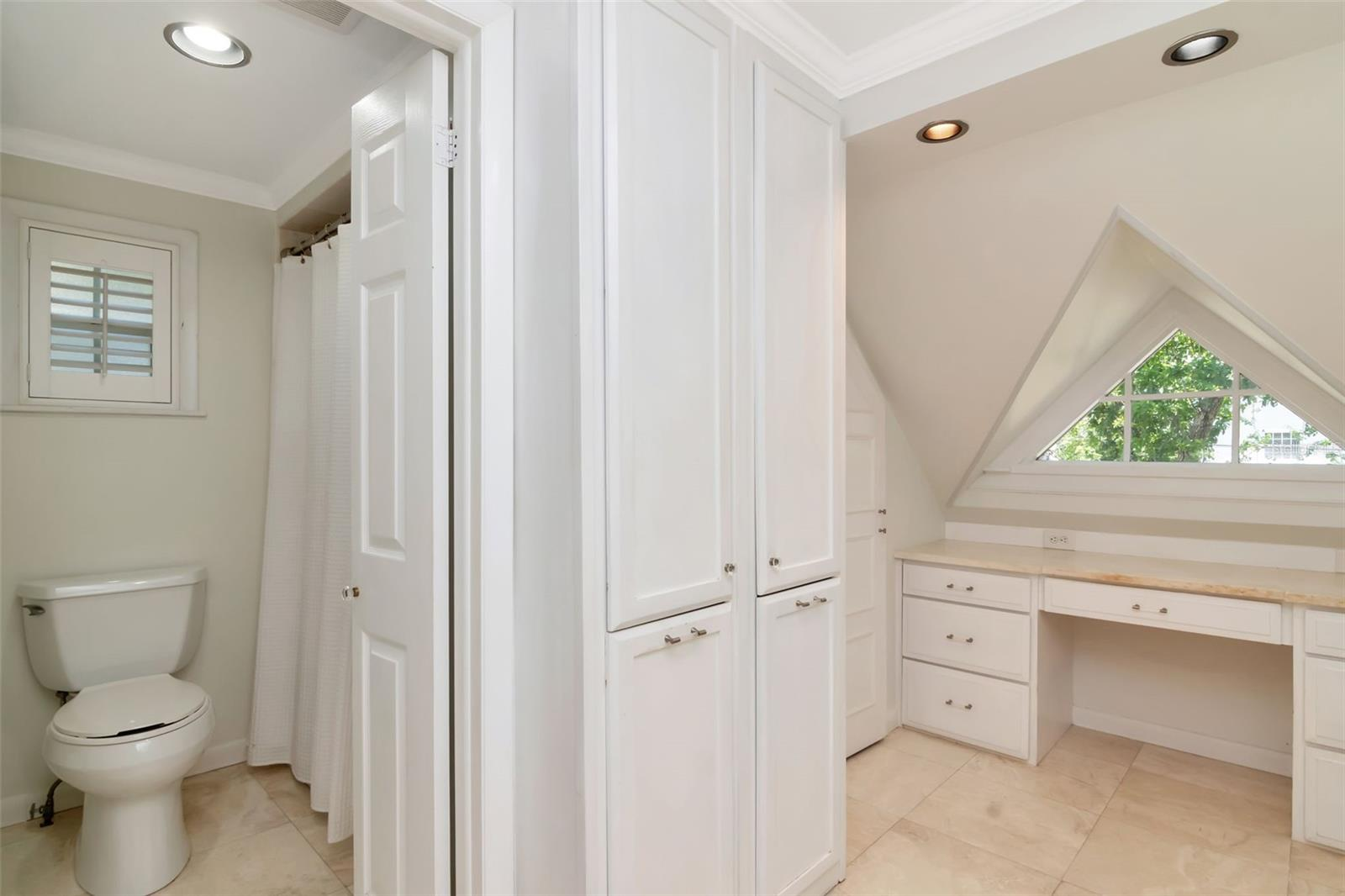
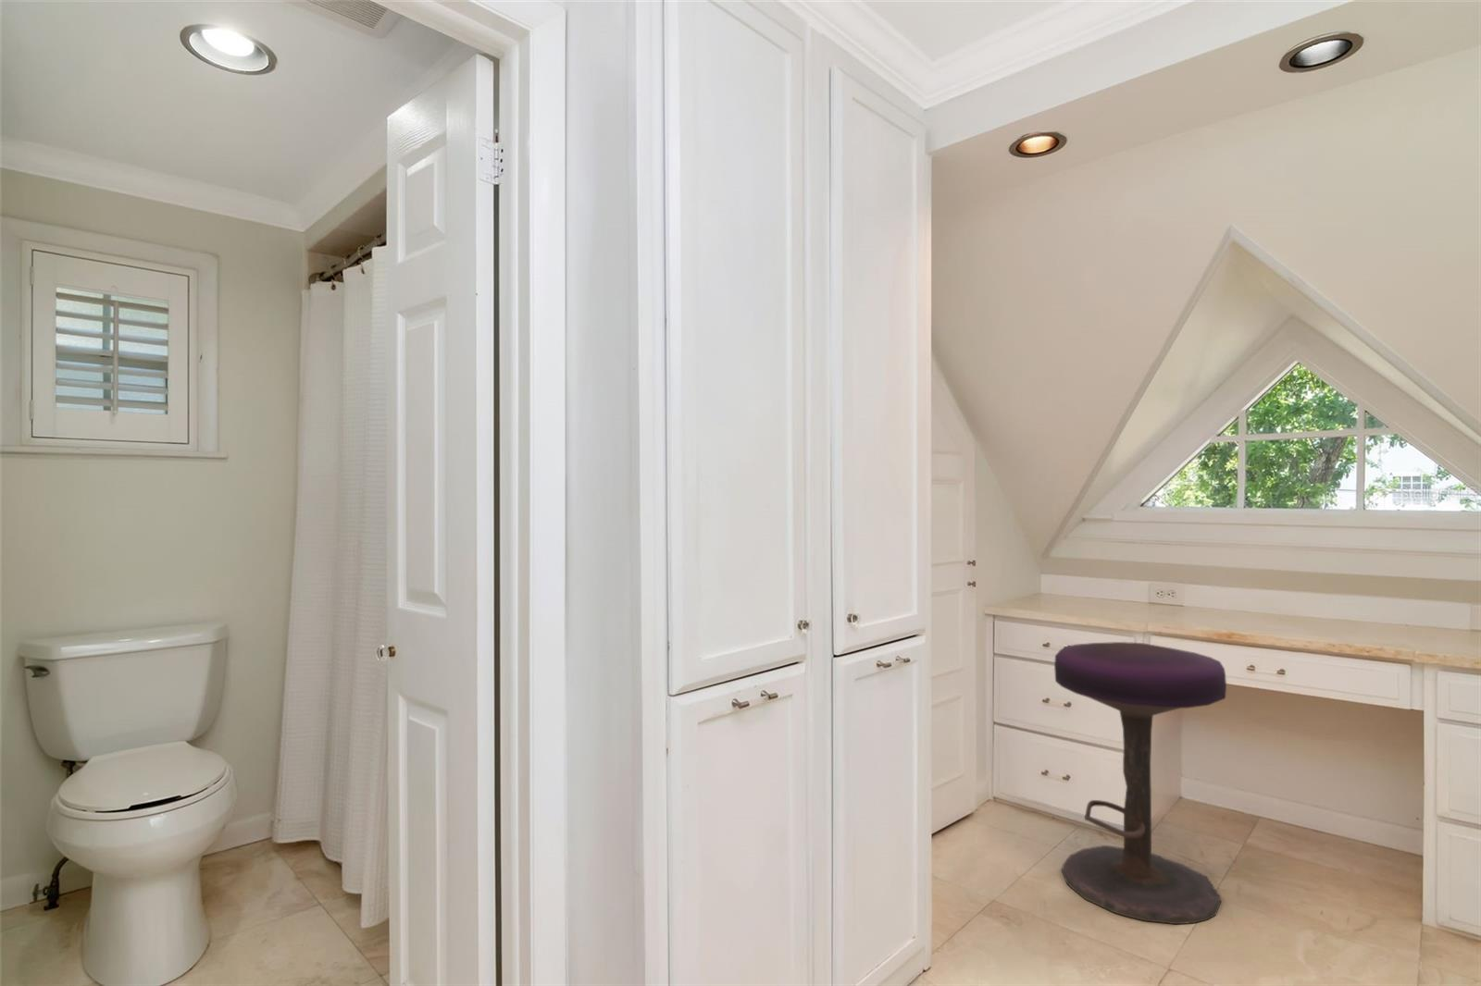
+ stool [1054,640,1228,925]
